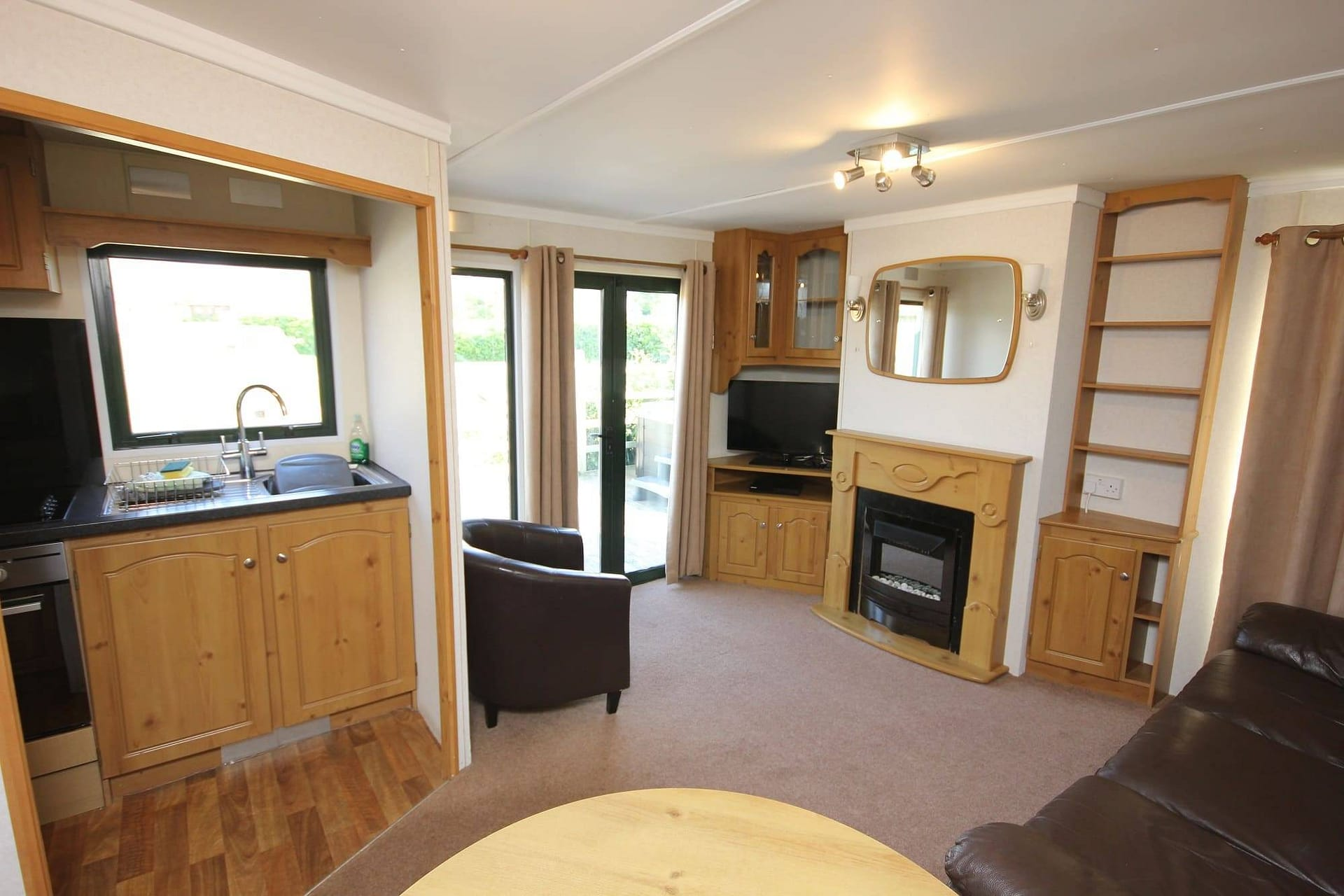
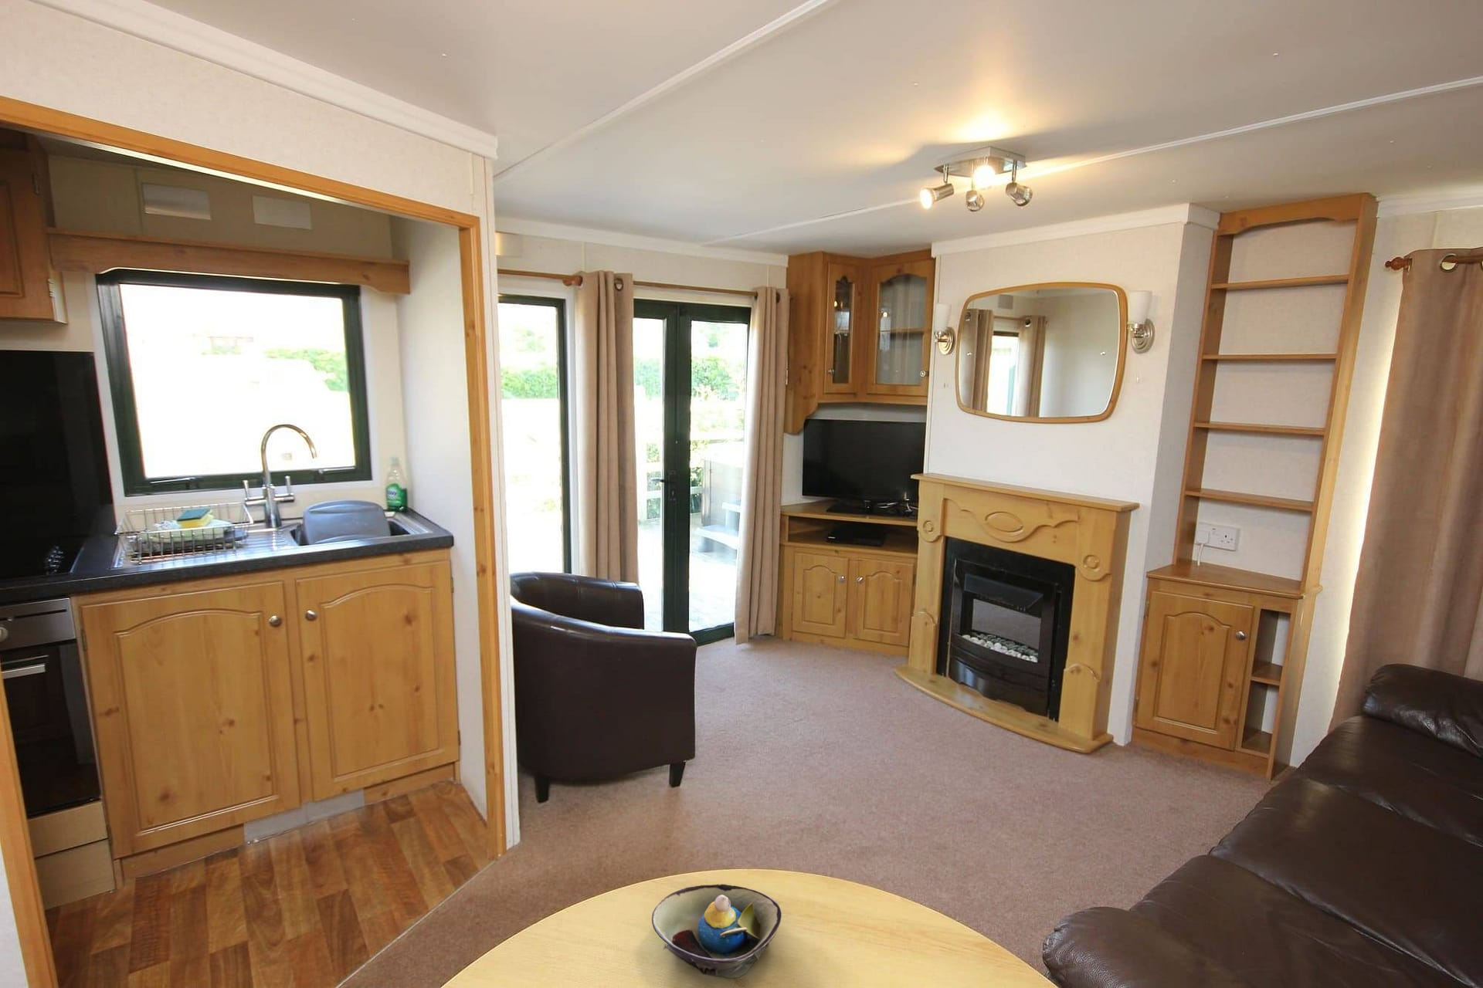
+ decorative bowl [651,884,782,979]
